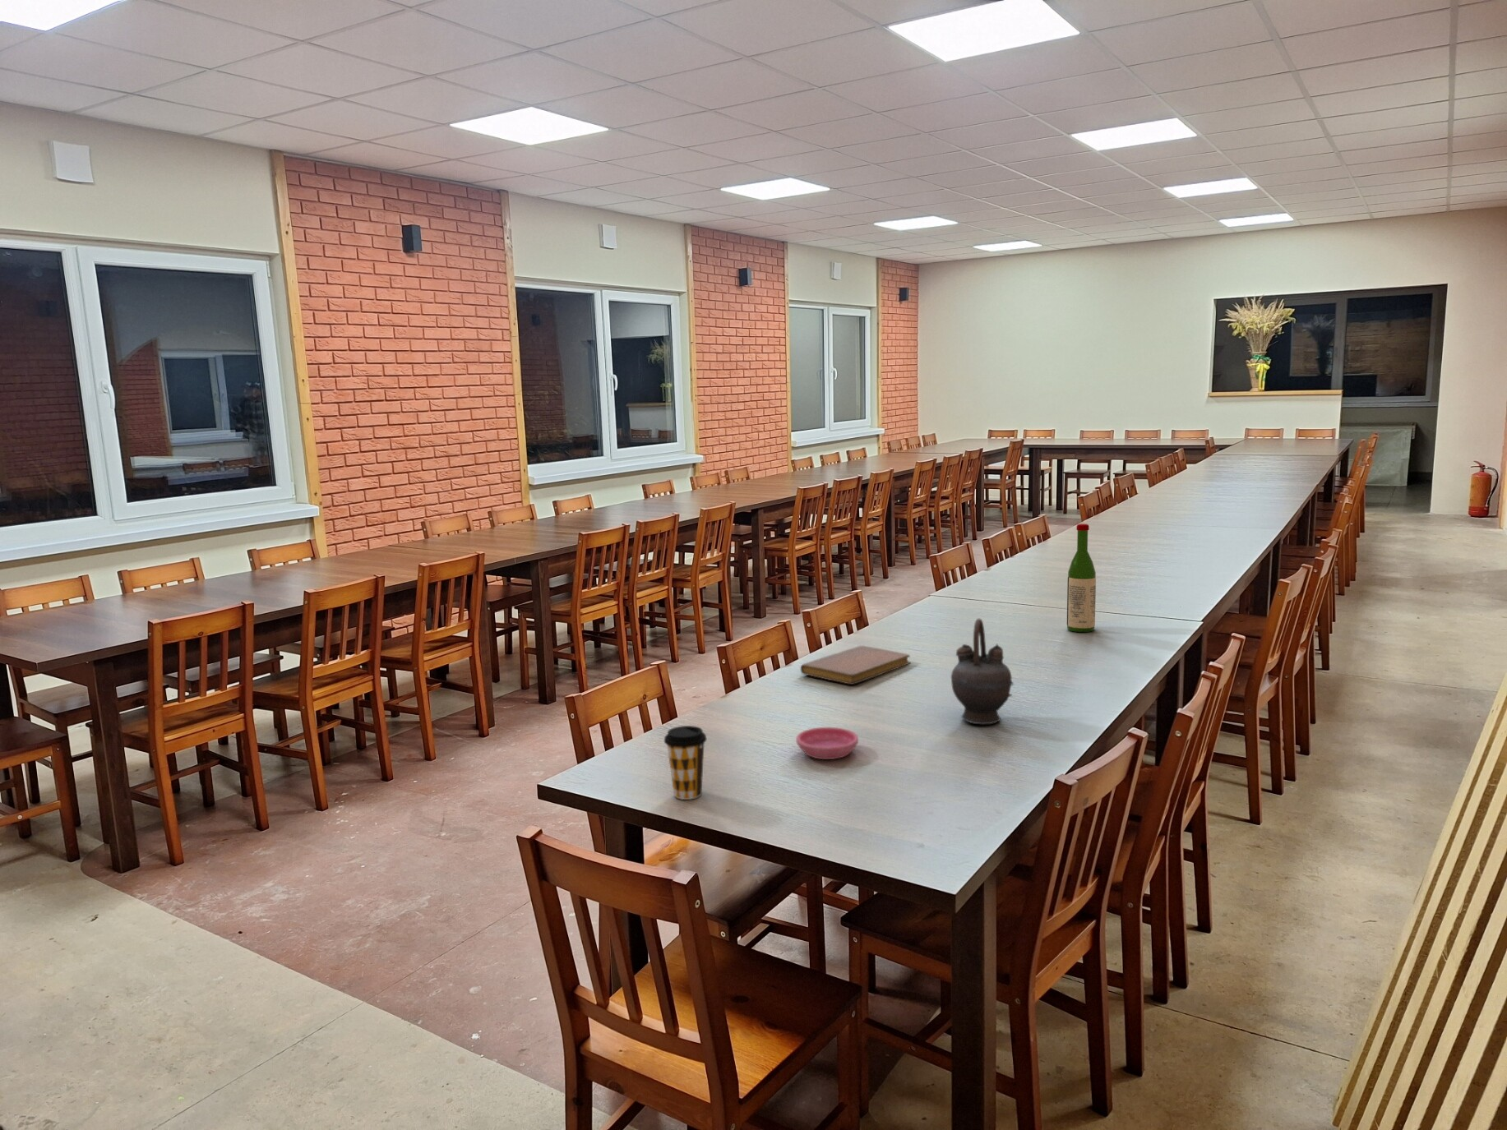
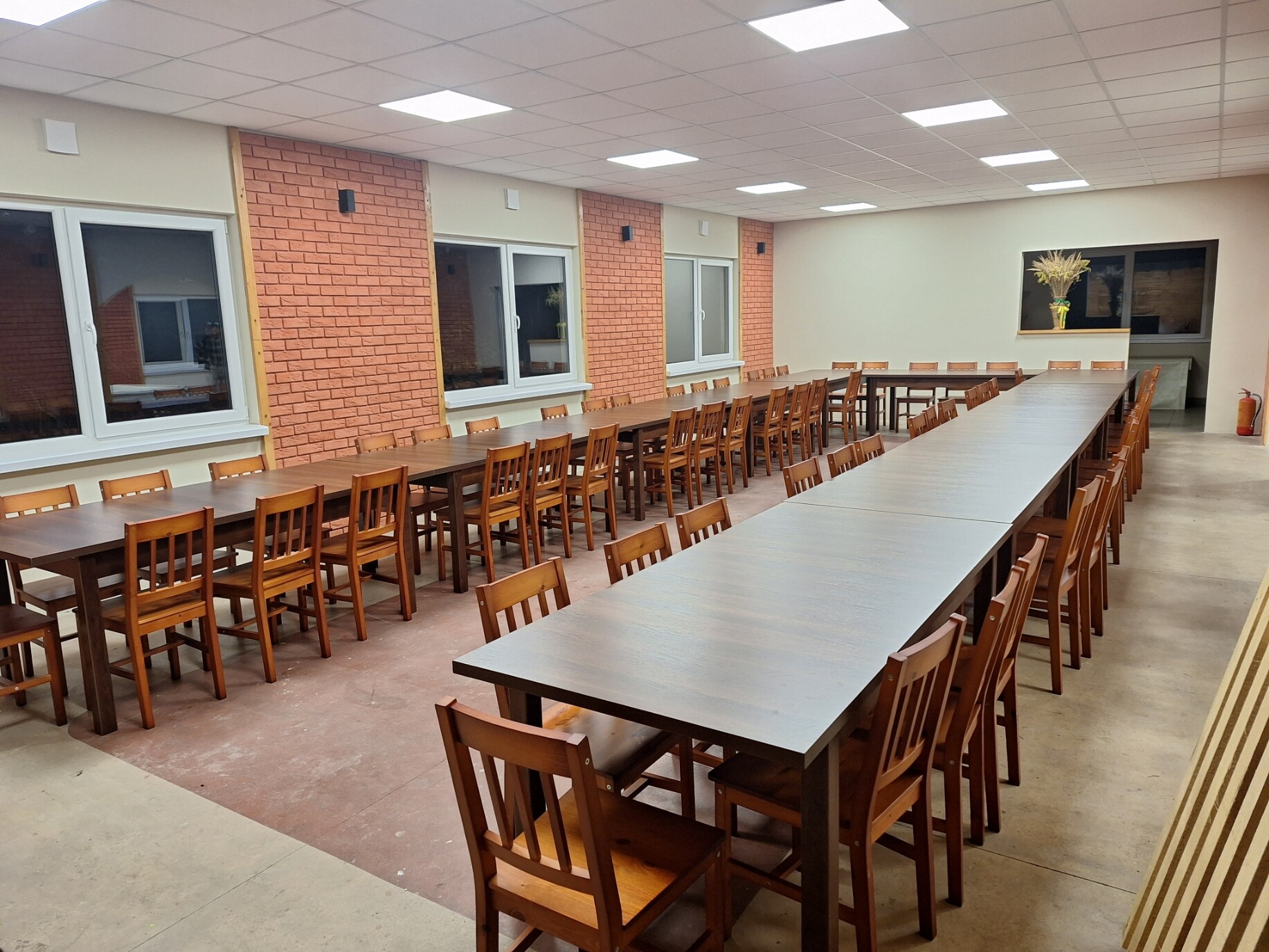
- coffee cup [664,725,708,800]
- wine bottle [1066,523,1097,633]
- teapot [950,618,1014,725]
- saucer [794,726,859,760]
- notebook [800,646,911,685]
